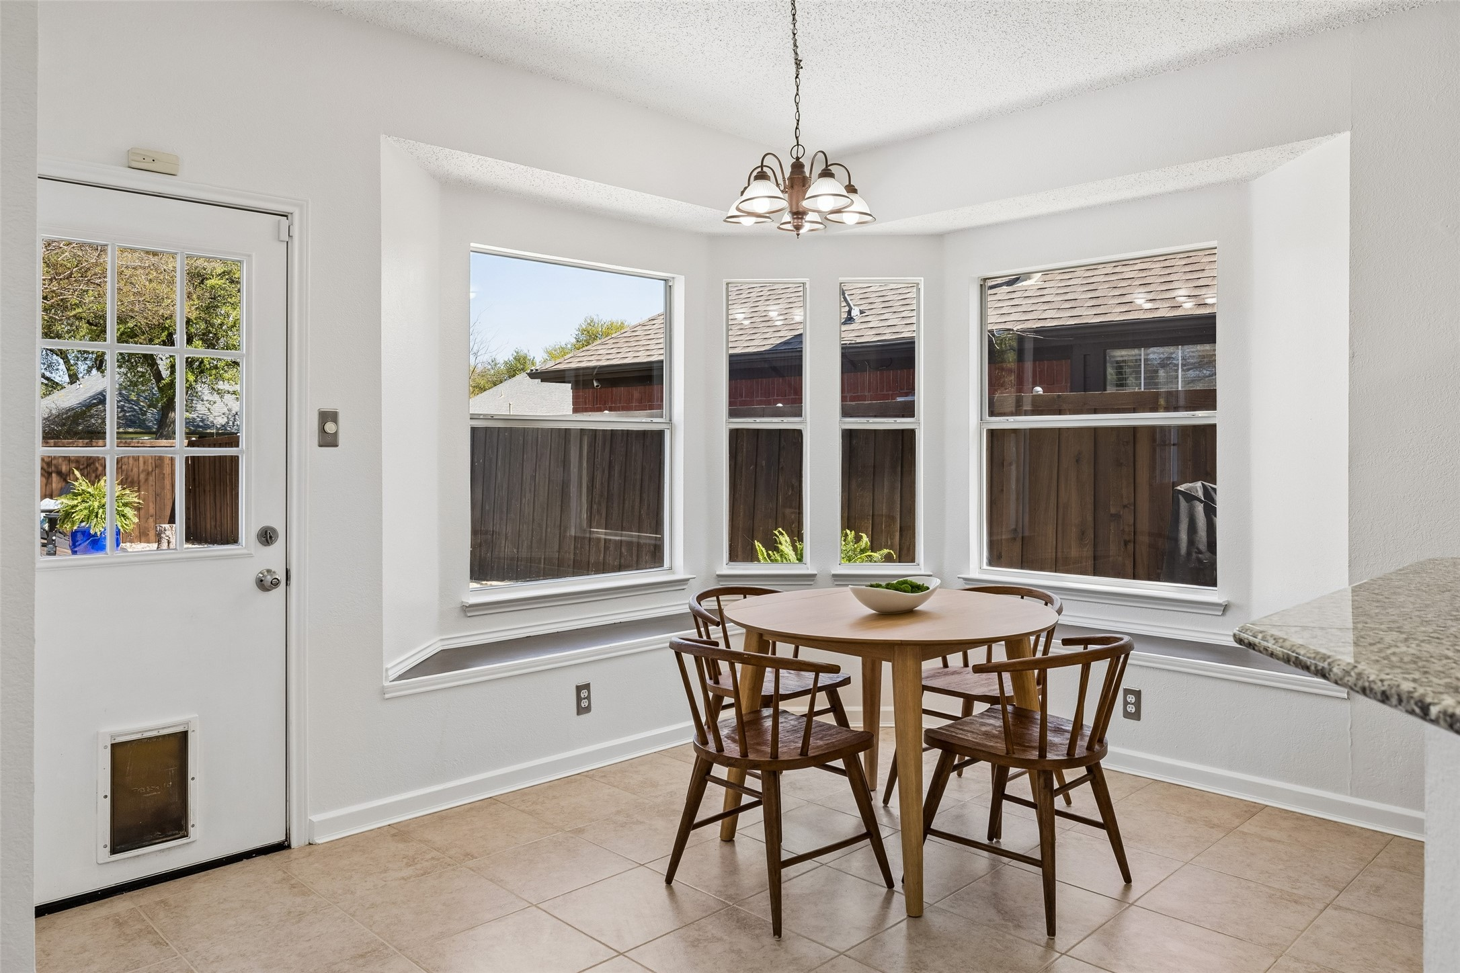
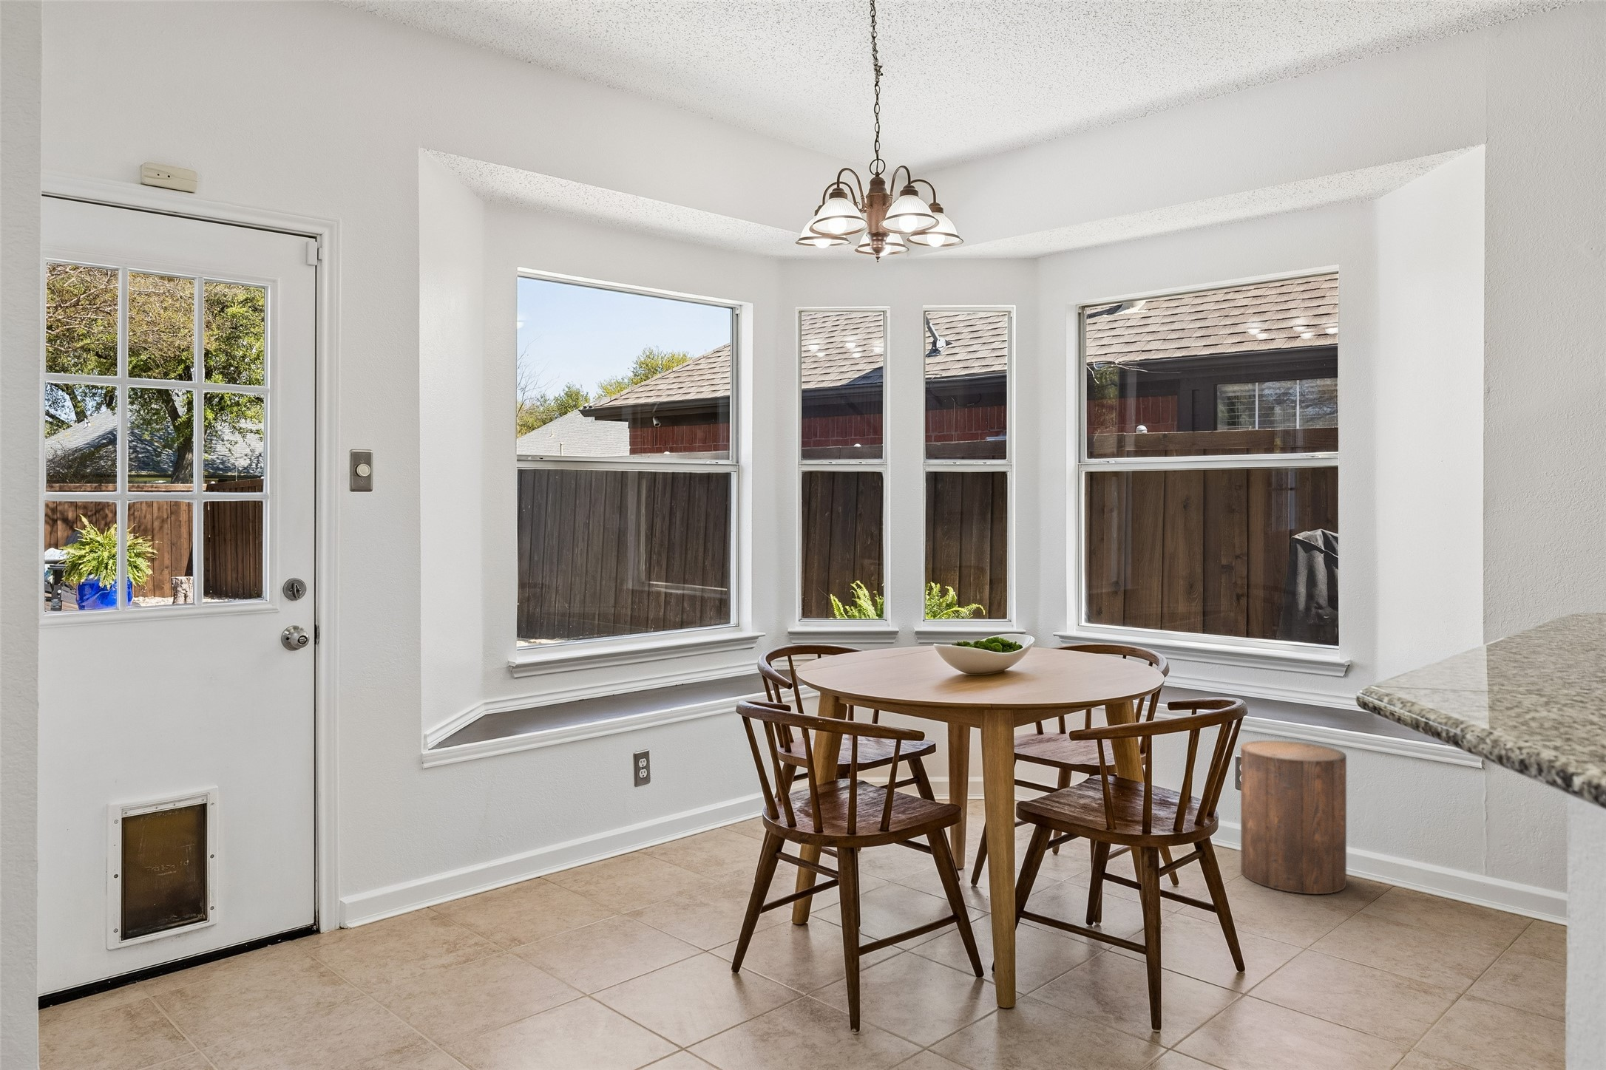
+ stool [1240,739,1347,894]
